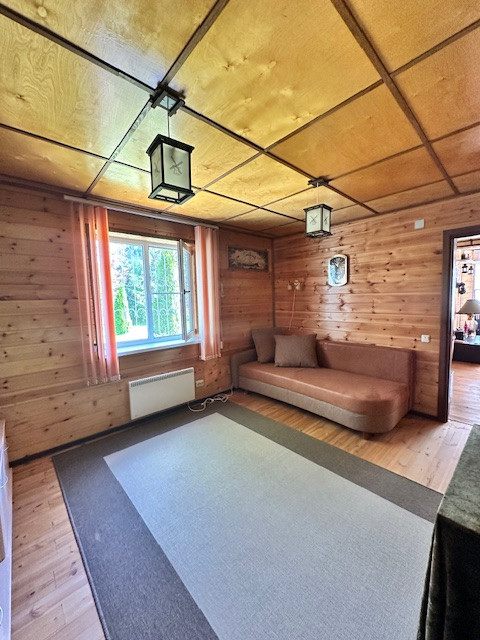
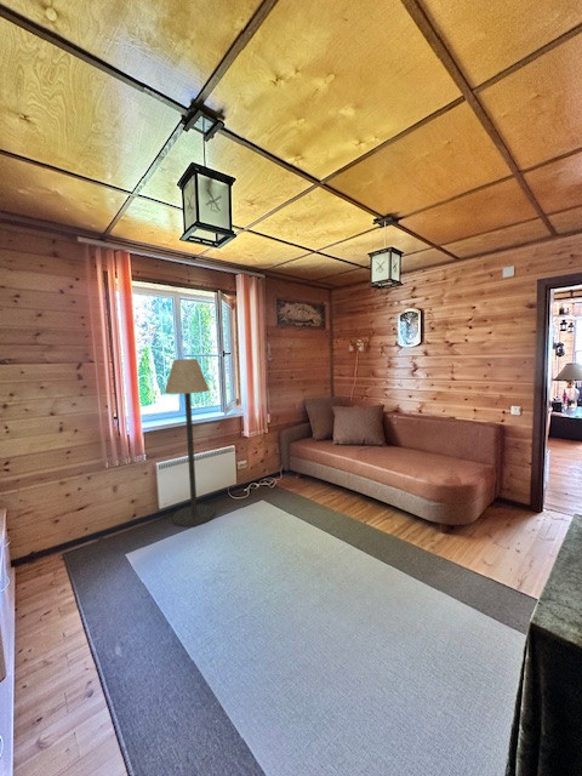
+ floor lamp [164,358,216,527]
